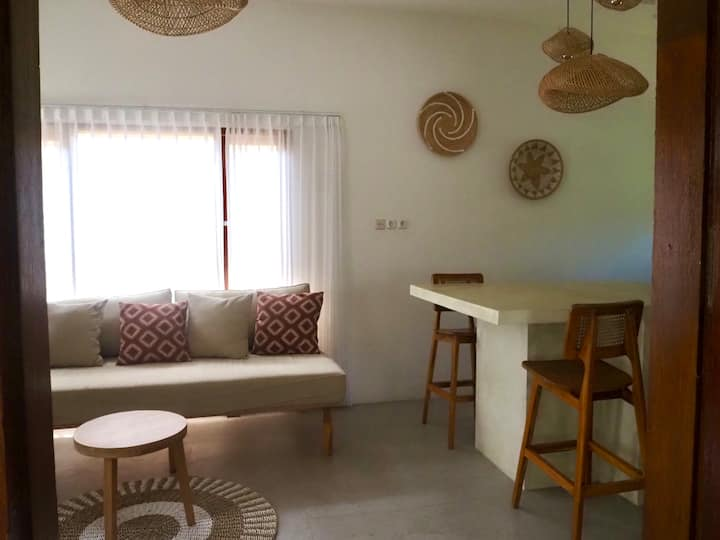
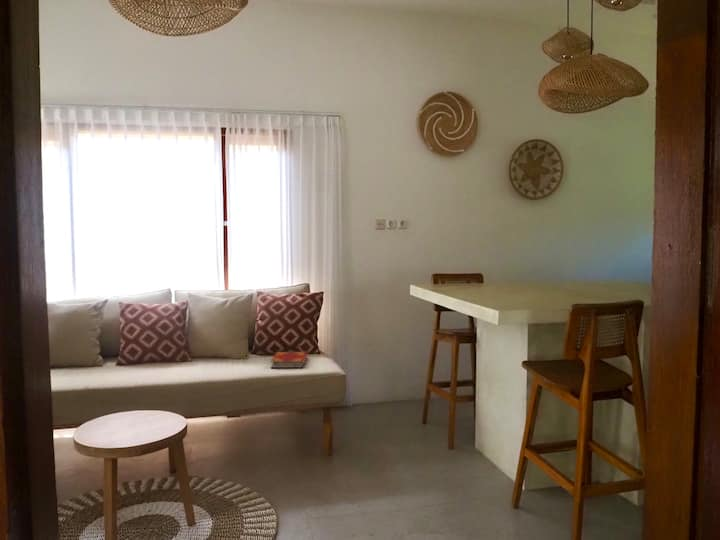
+ hardback book [270,351,308,369]
